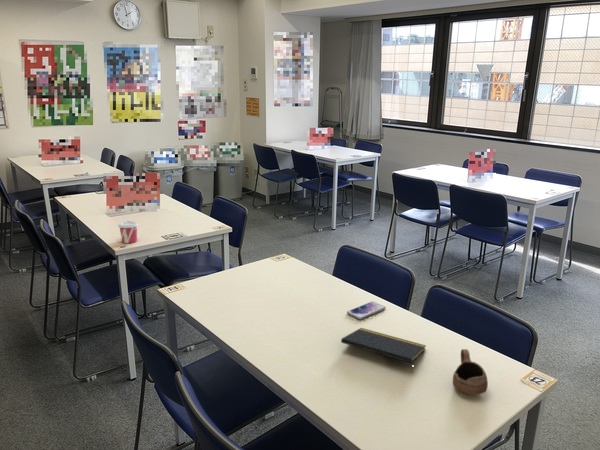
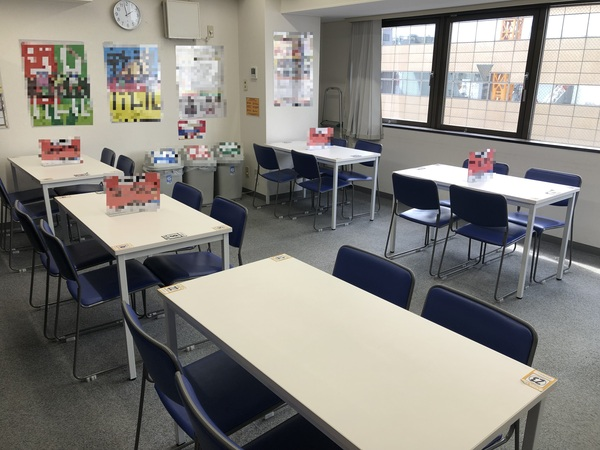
- notepad [340,327,427,373]
- smartphone [346,301,387,320]
- cup [452,348,489,396]
- cup [117,220,139,244]
